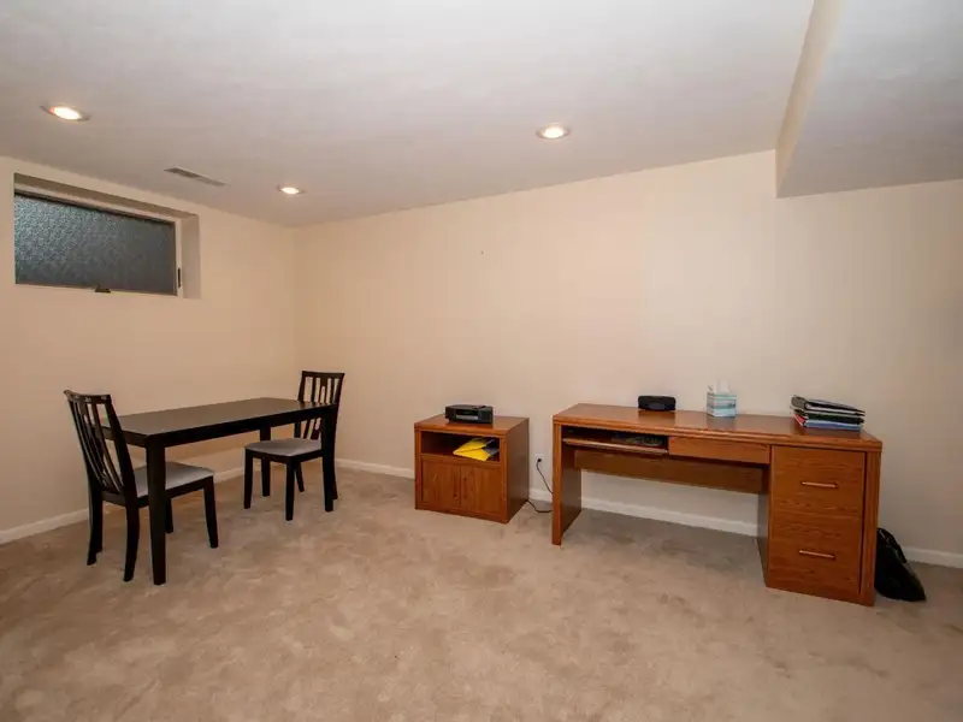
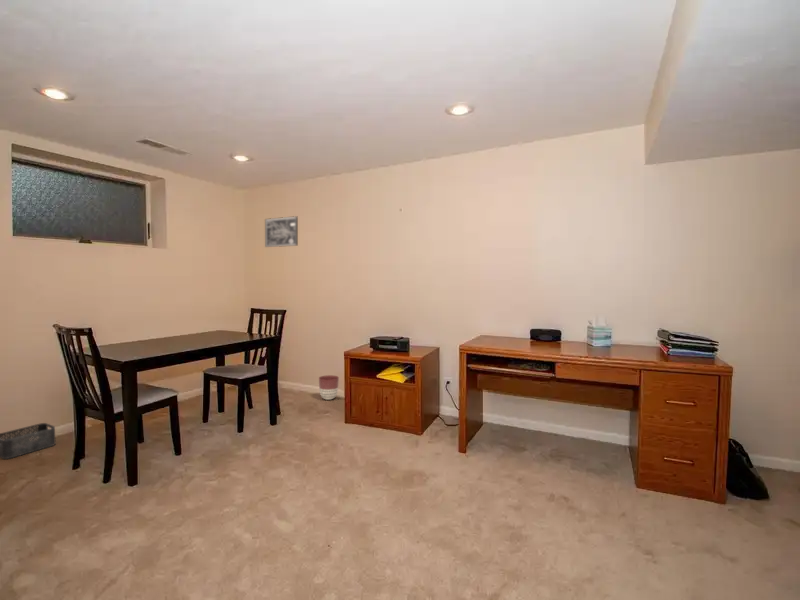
+ wall art [264,215,299,248]
+ planter [318,374,340,401]
+ storage bin [0,422,57,460]
